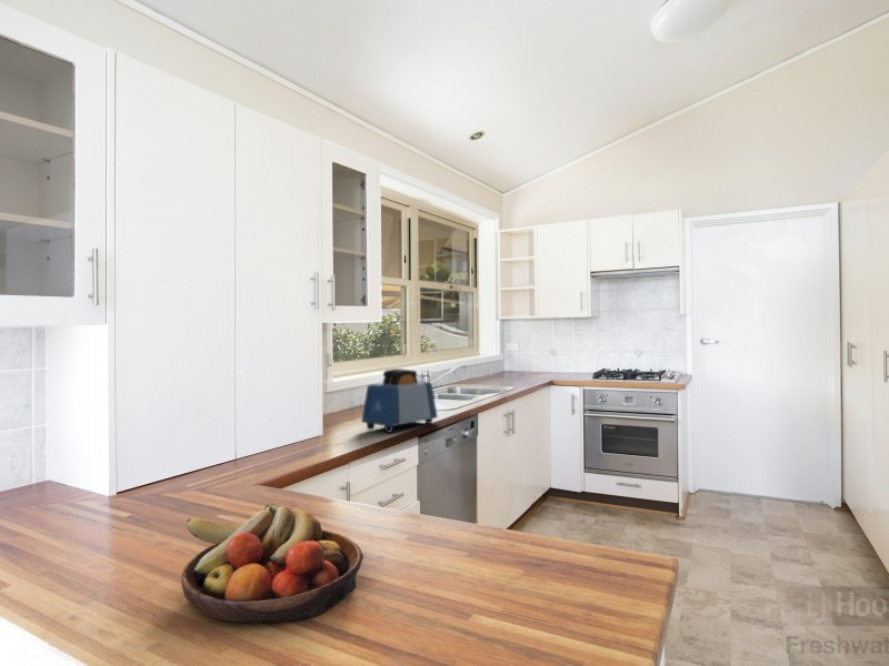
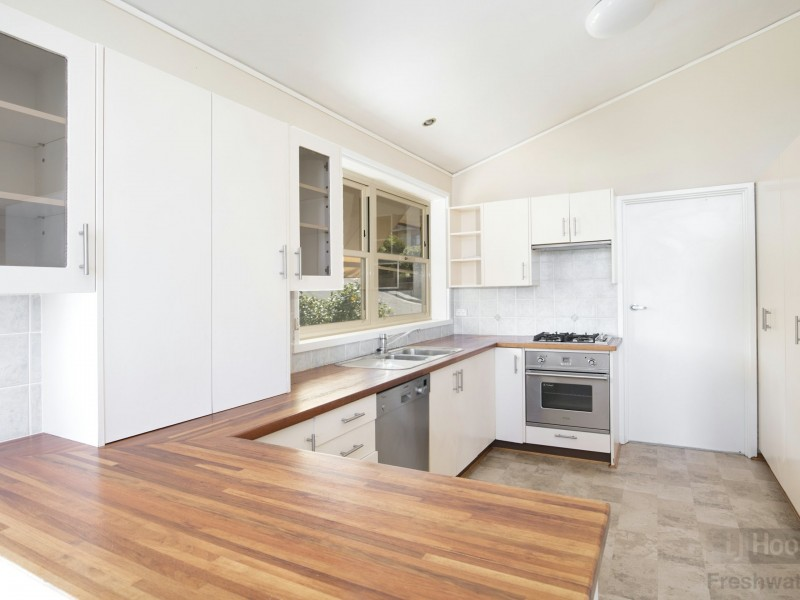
- fruit bowl [180,503,364,624]
- toaster [360,367,439,434]
